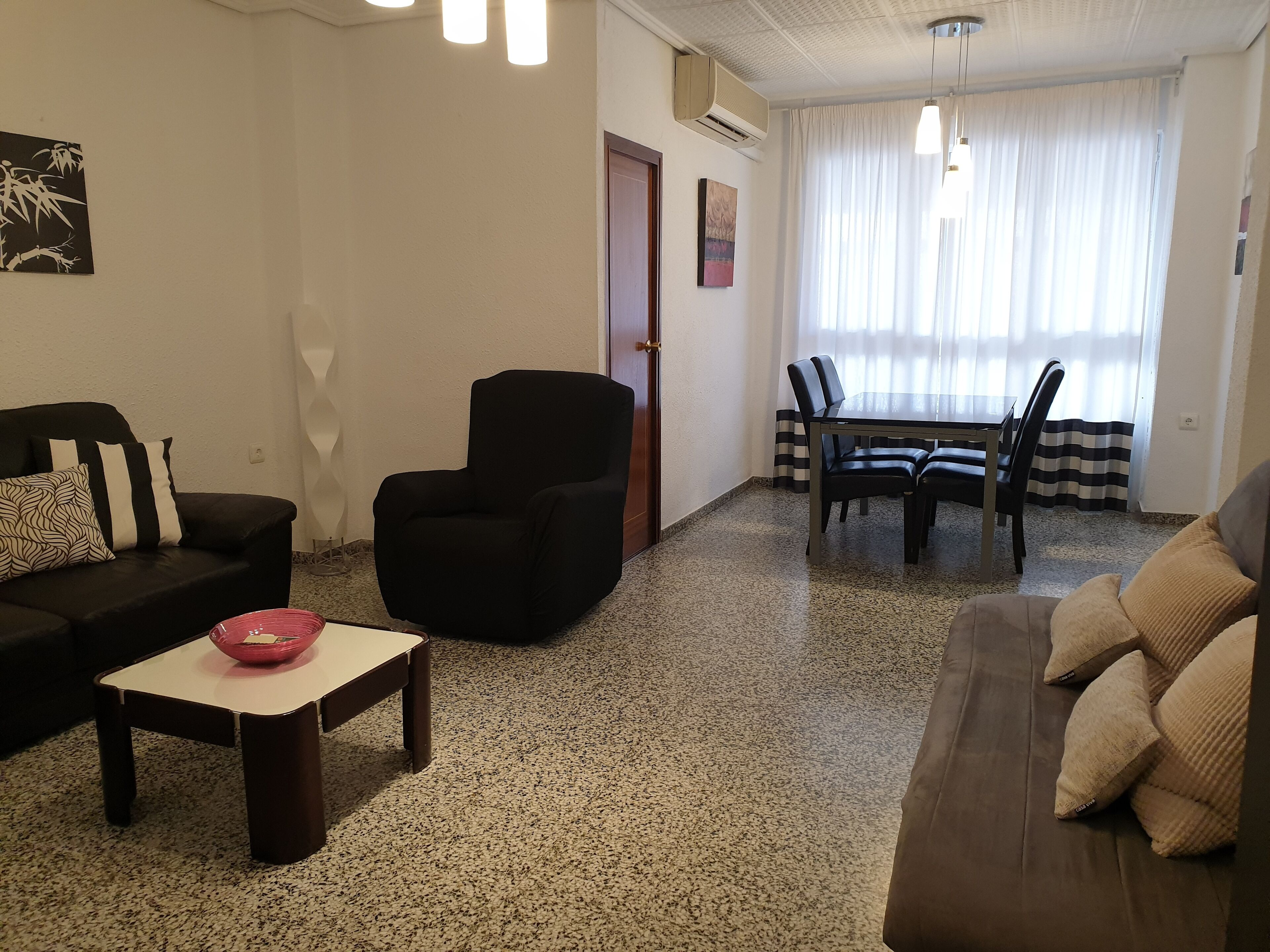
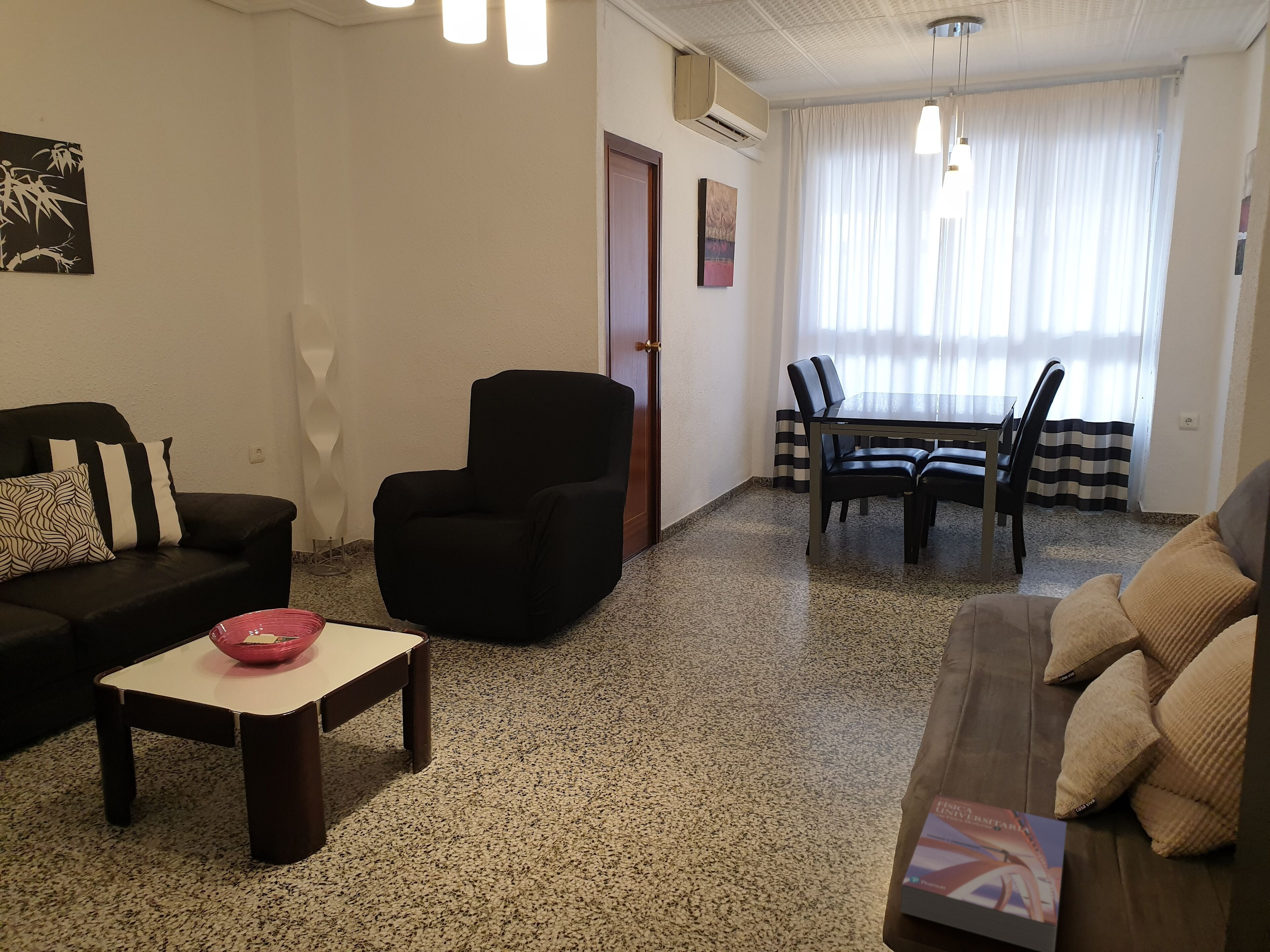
+ textbook [900,793,1067,952]
